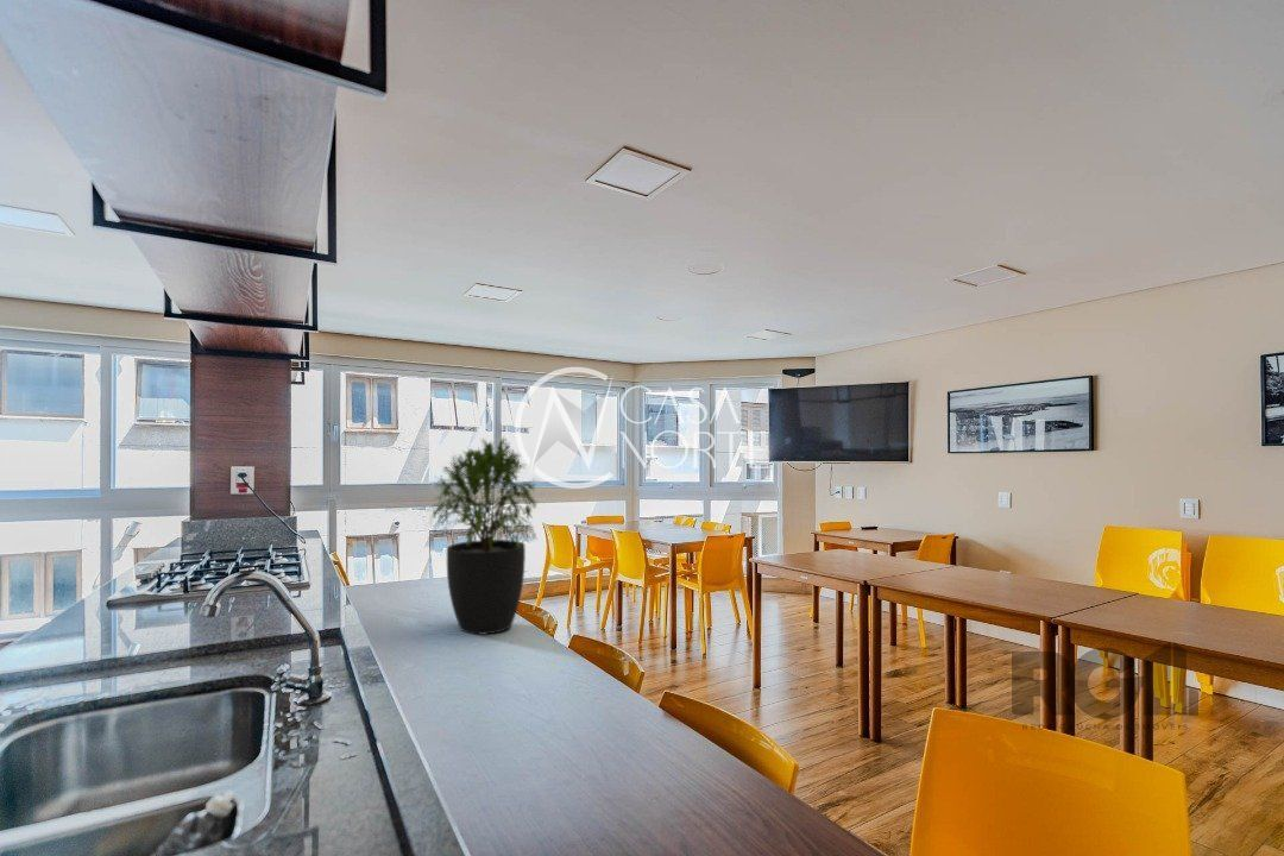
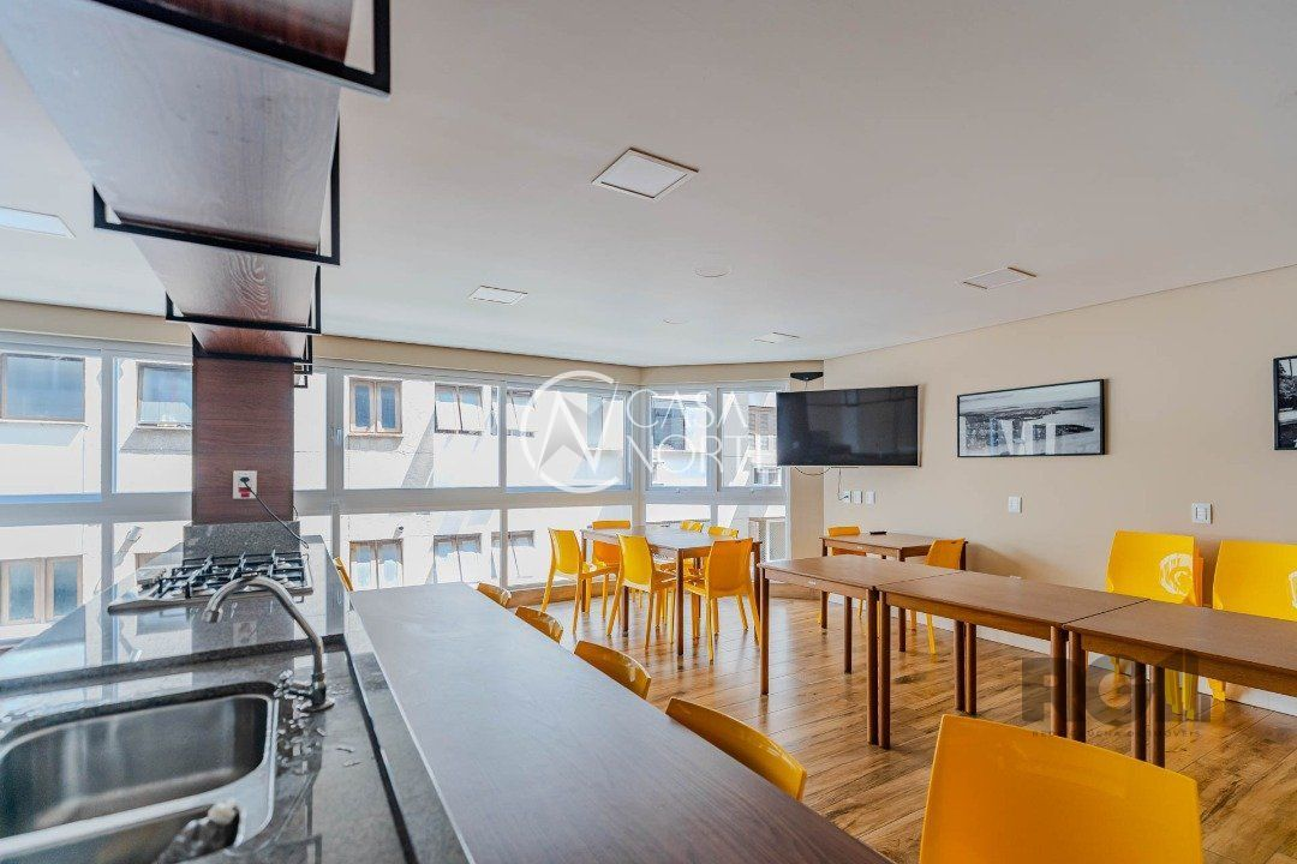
- potted plant [423,435,541,636]
